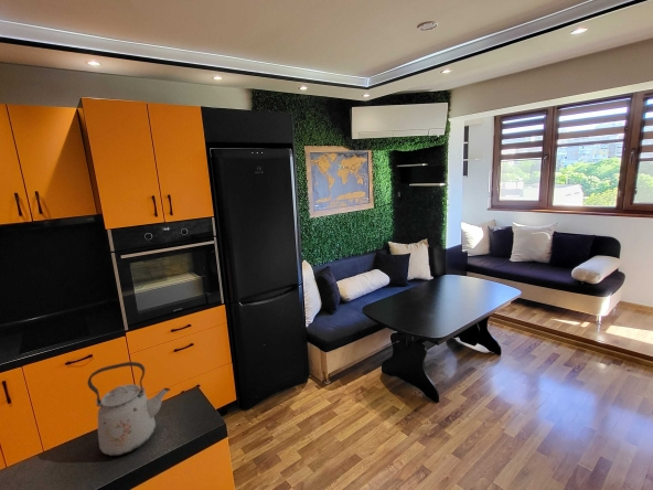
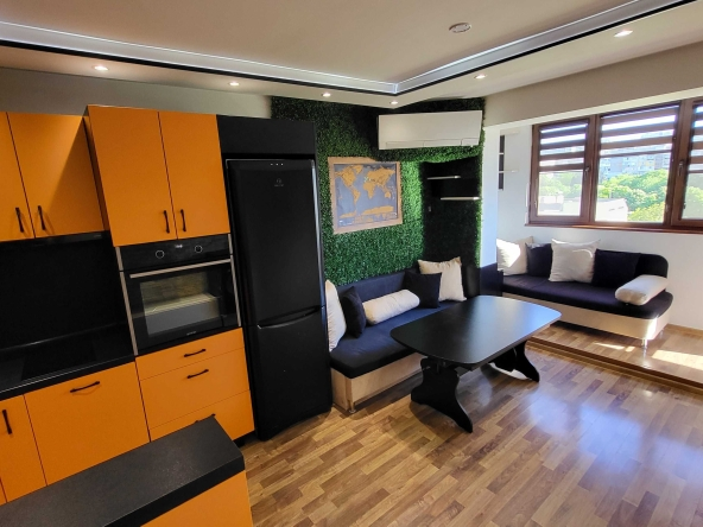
- kettle [86,361,171,457]
